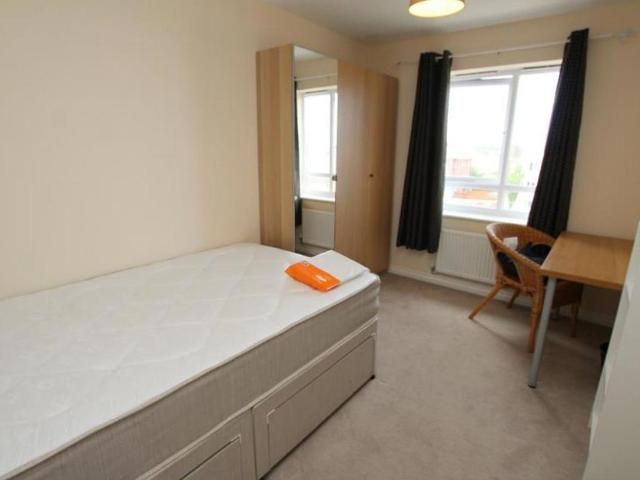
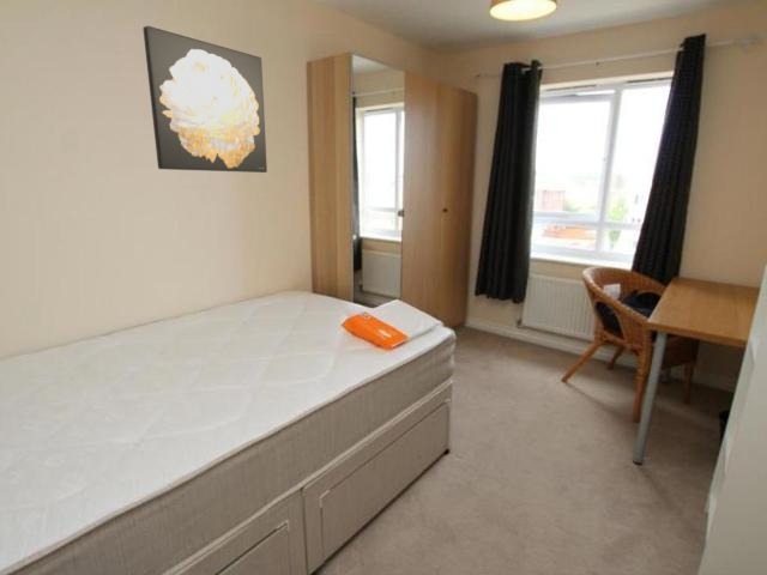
+ wall art [143,25,268,174]
